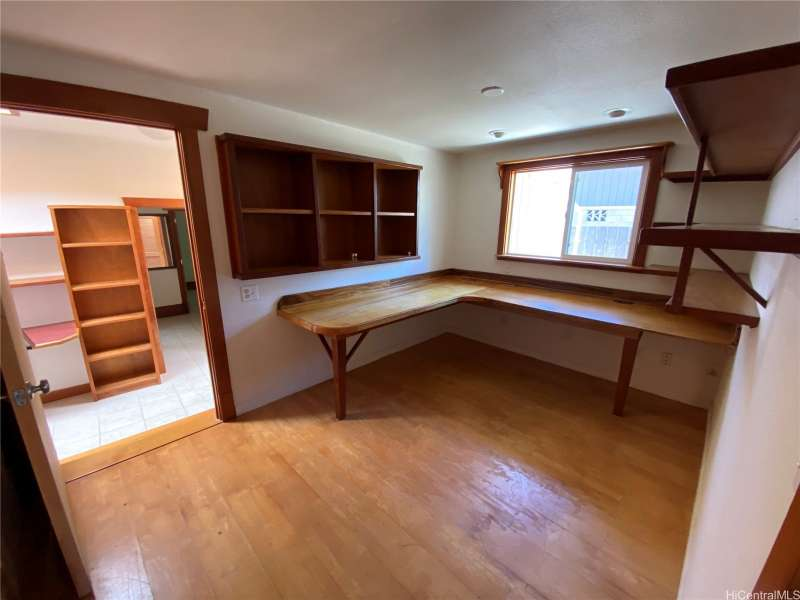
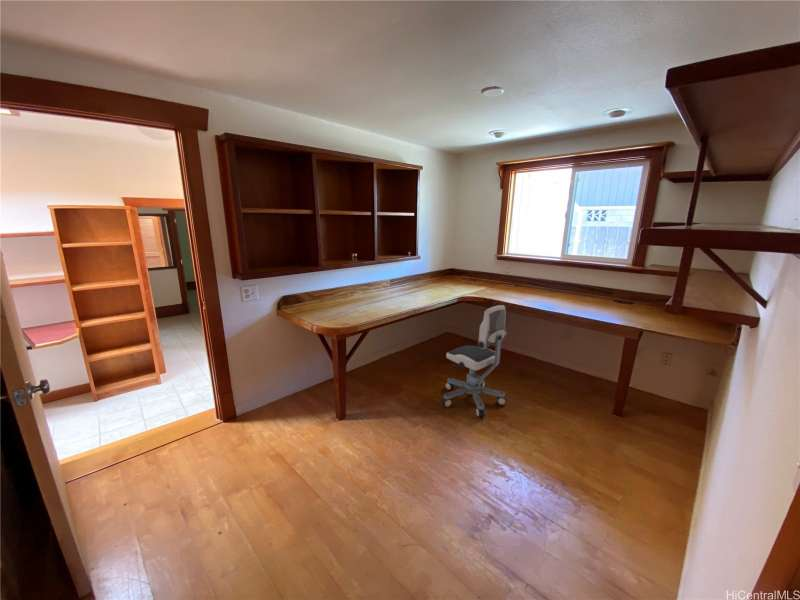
+ office chair [441,304,507,418]
